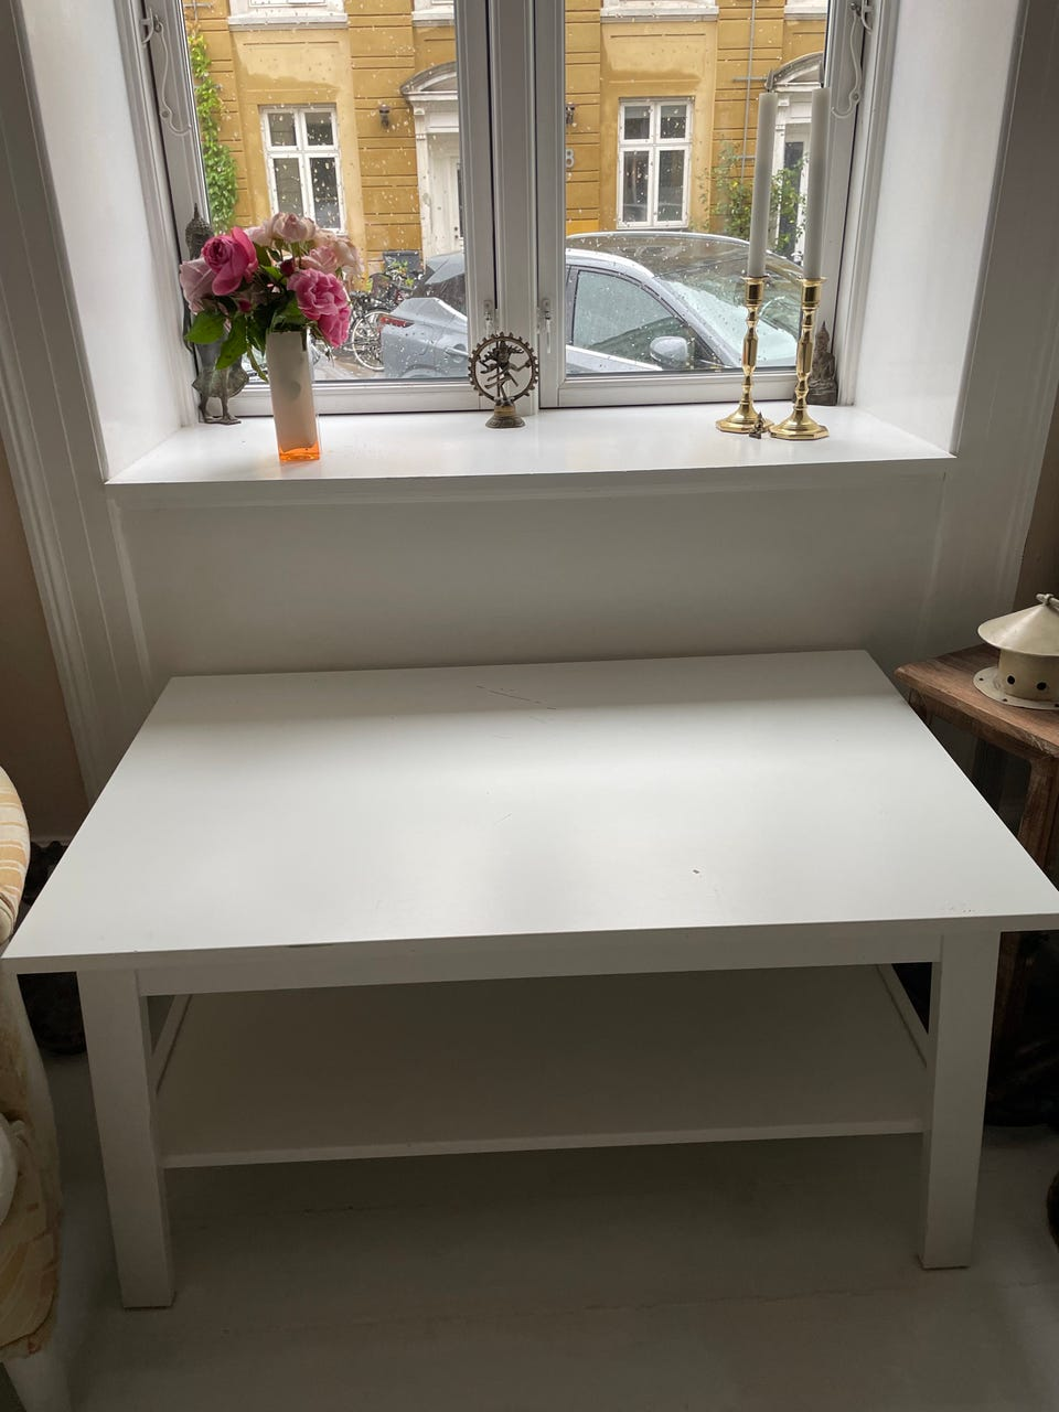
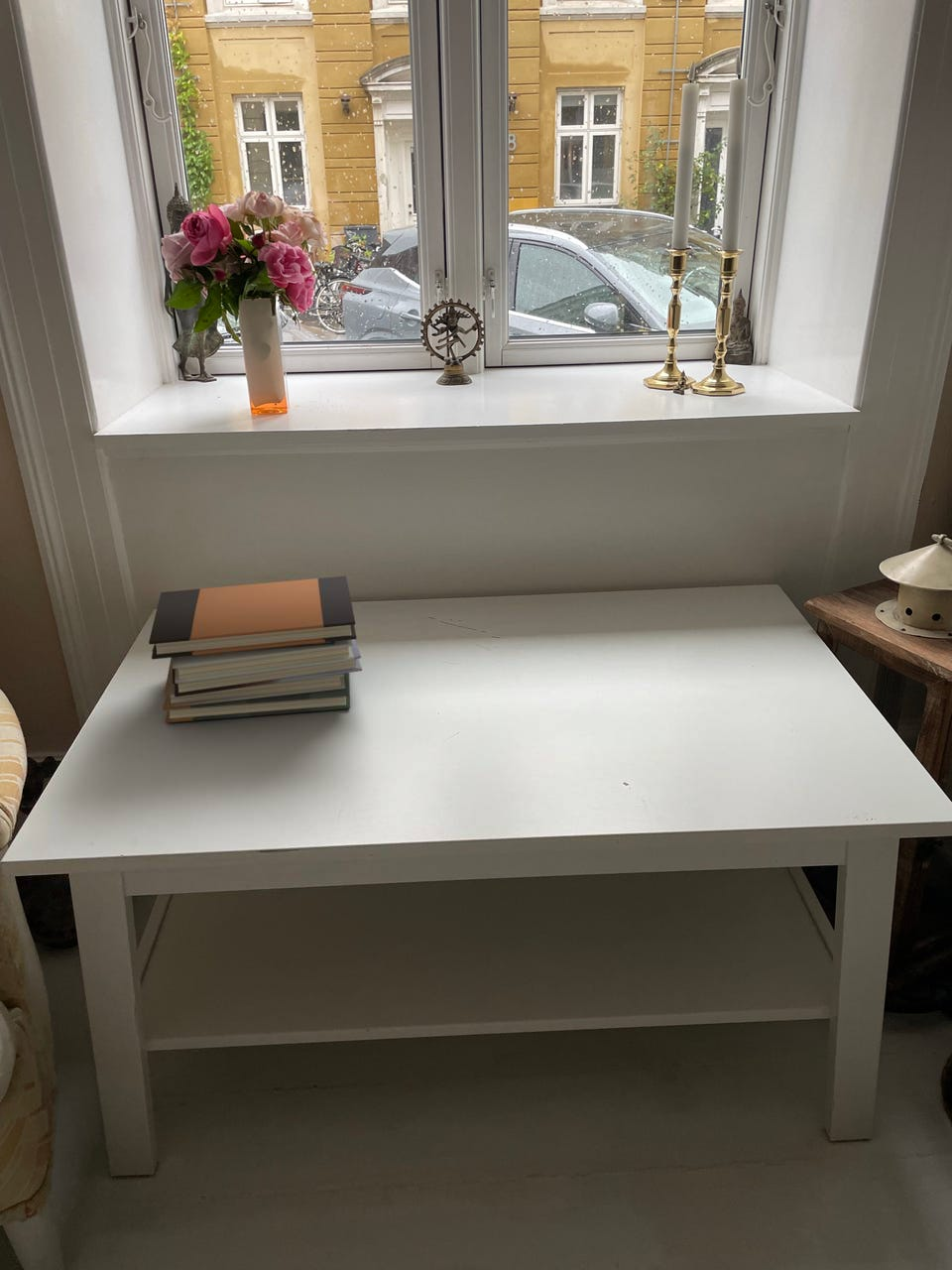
+ book stack [148,575,363,723]
